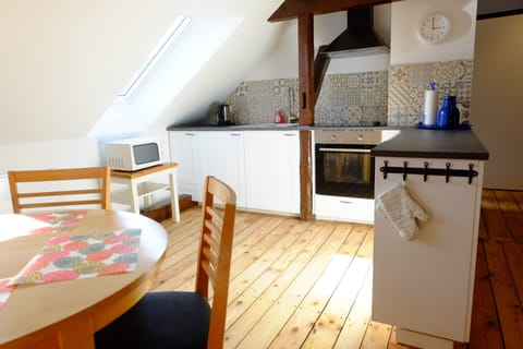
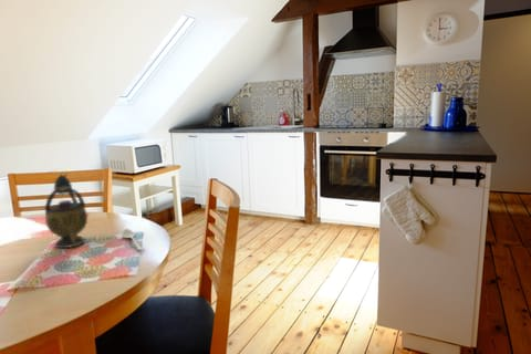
+ spoon [121,228,144,251]
+ teapot [44,173,88,249]
